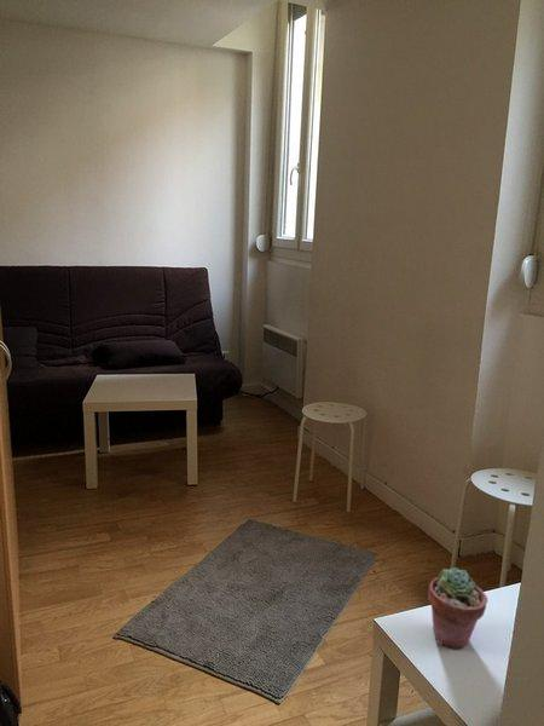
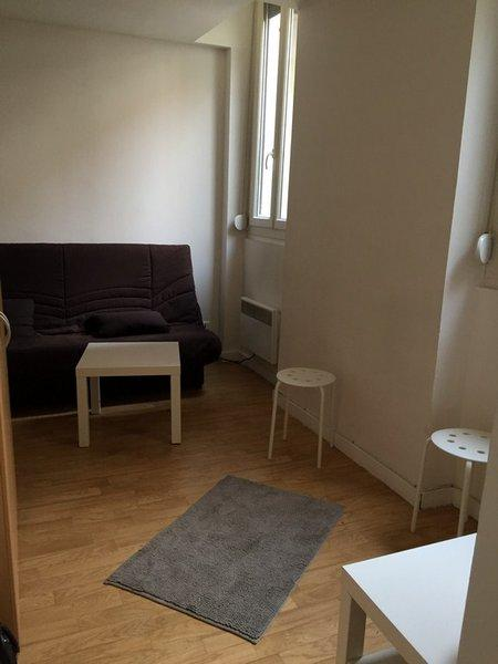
- potted succulent [427,566,488,650]
